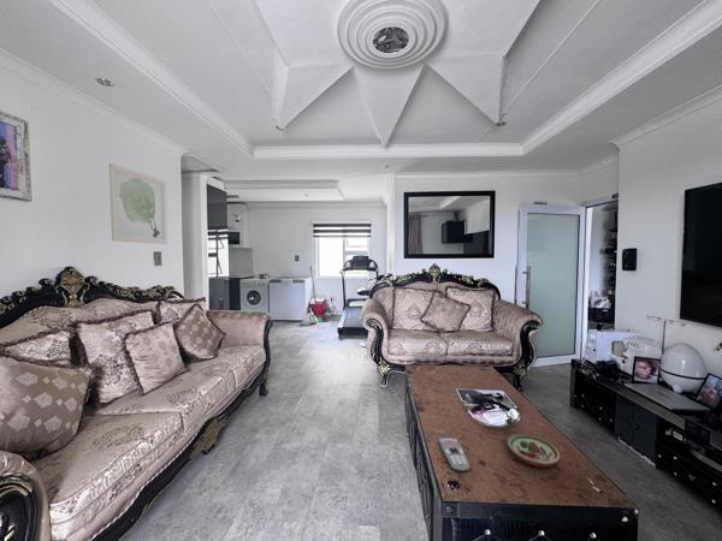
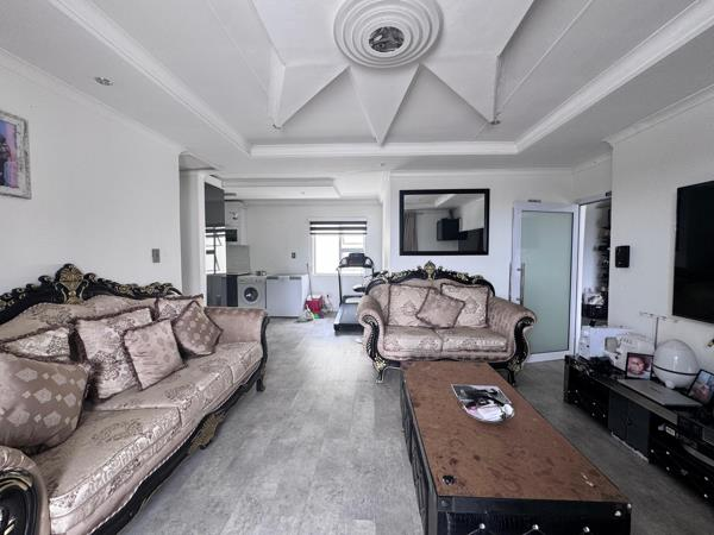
- decorative bowl [507,433,561,468]
- remote control [438,436,471,472]
- wall art [108,162,168,245]
